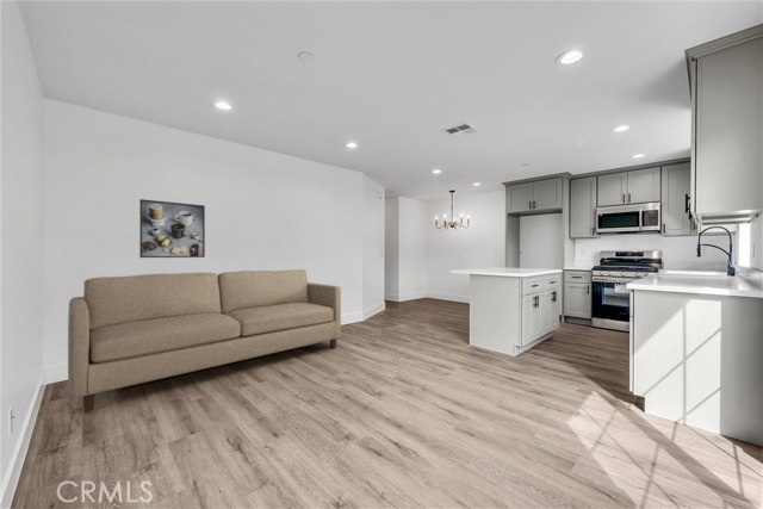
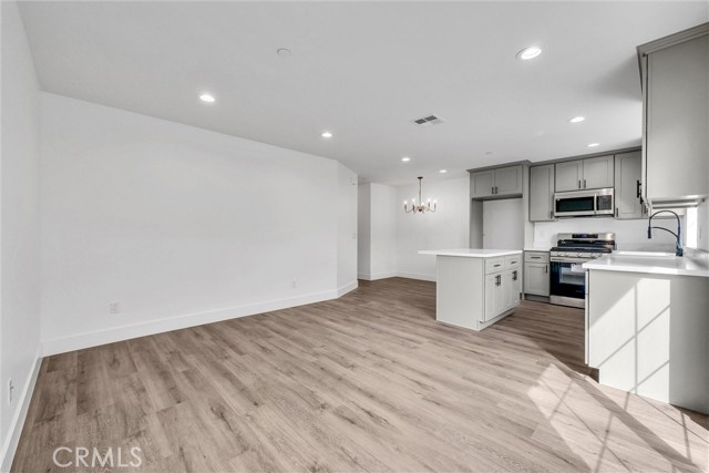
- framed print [138,198,206,259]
- sofa [67,268,342,414]
